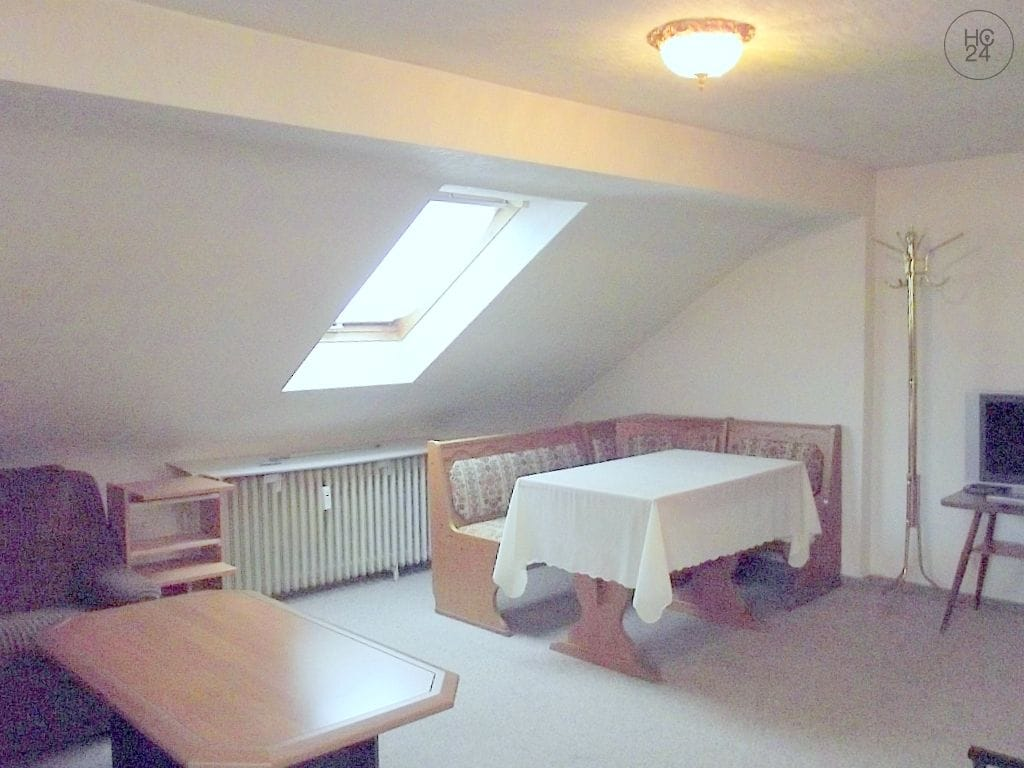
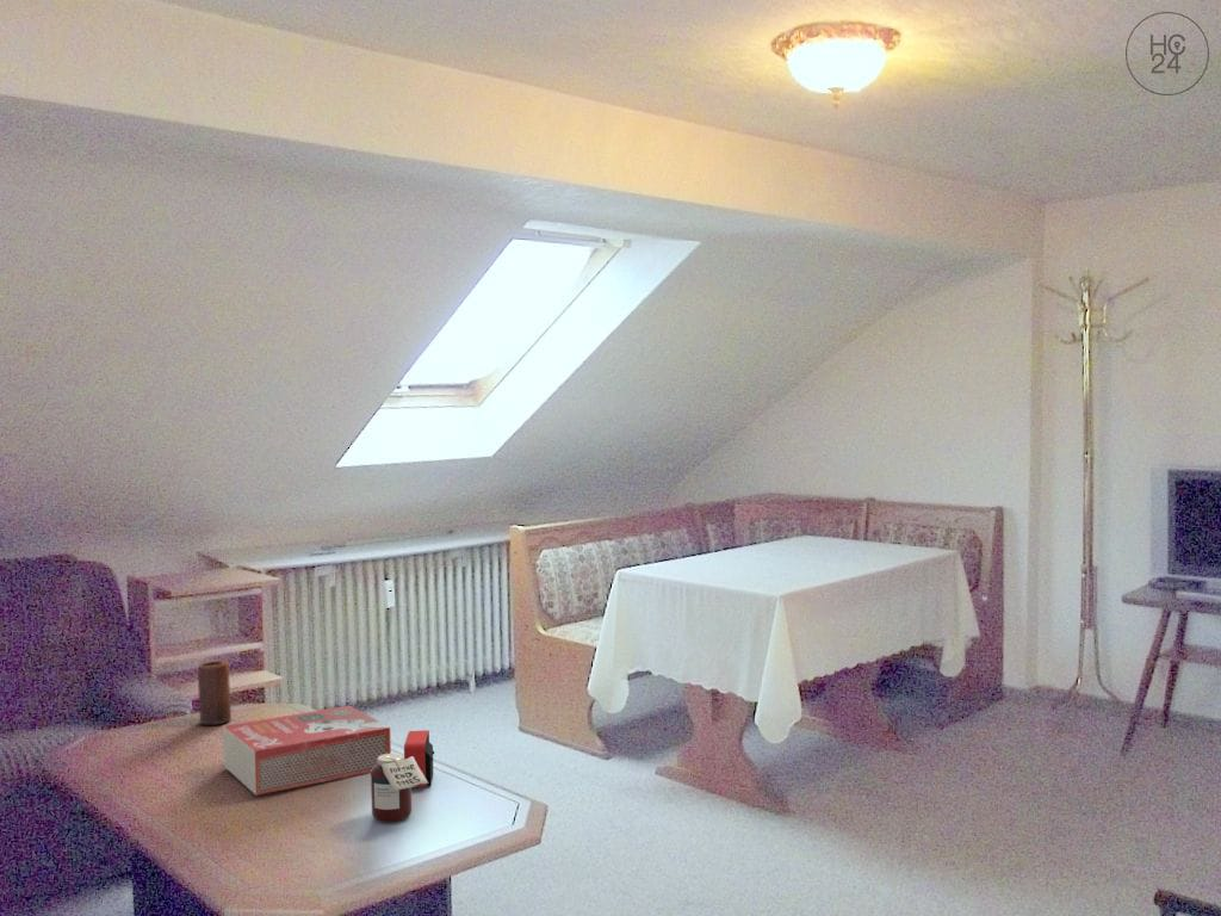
+ alarm clock [403,729,435,788]
+ jar [370,753,428,823]
+ candle [197,660,233,725]
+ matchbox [222,705,392,797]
